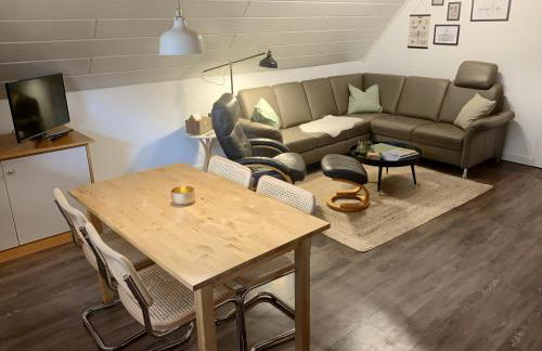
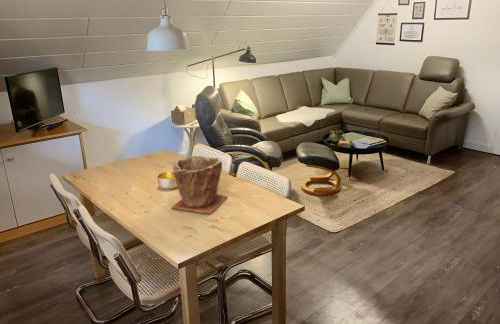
+ plant pot [170,155,229,215]
